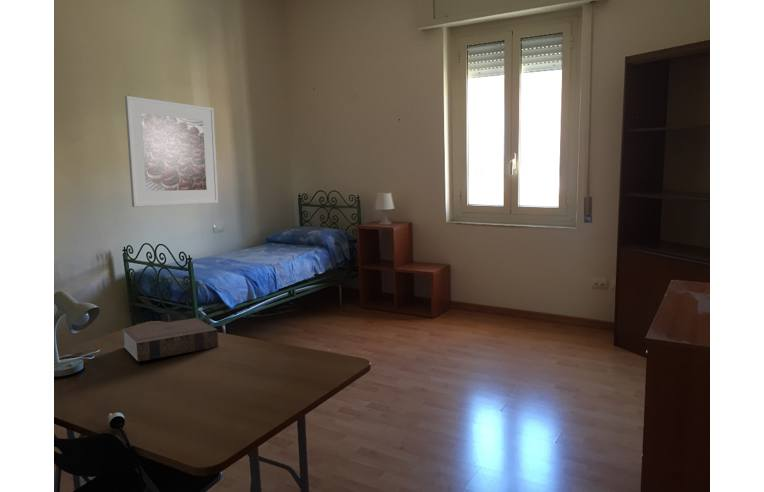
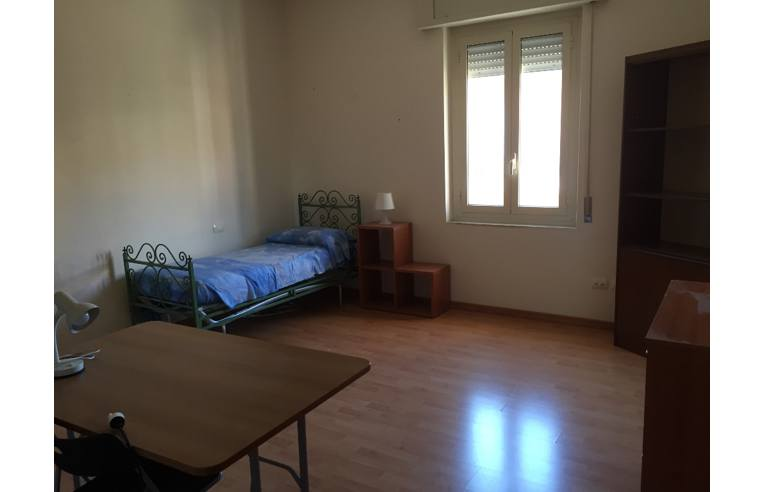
- book [122,317,219,363]
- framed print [124,95,219,208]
